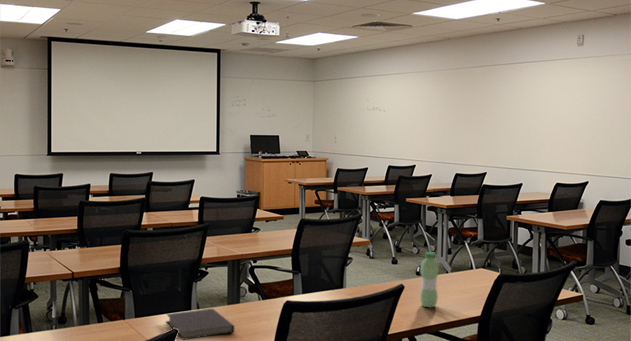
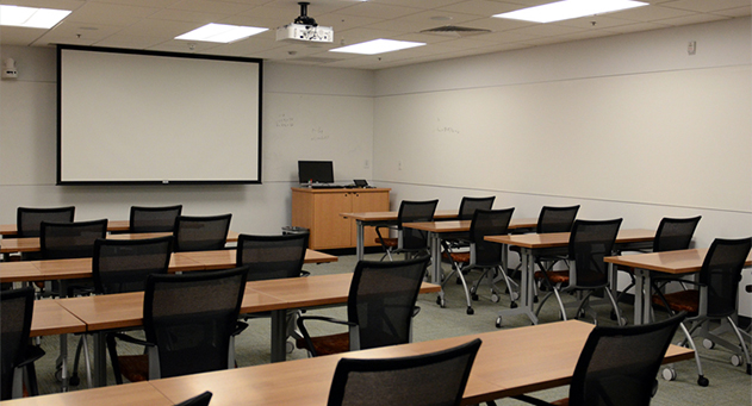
- water bottle [419,251,440,309]
- notebook [165,308,235,341]
